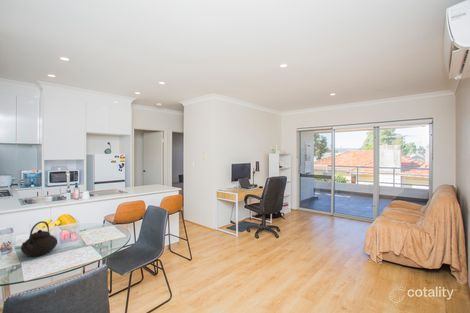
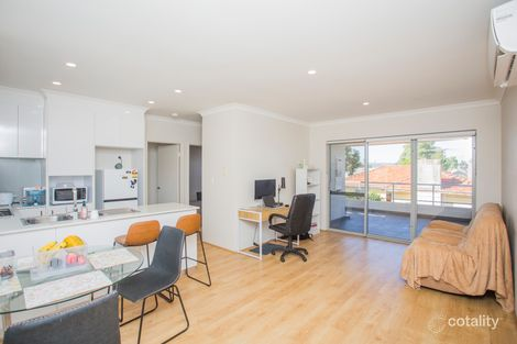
- teapot [20,220,58,257]
